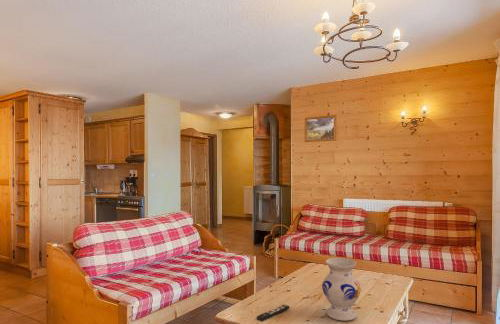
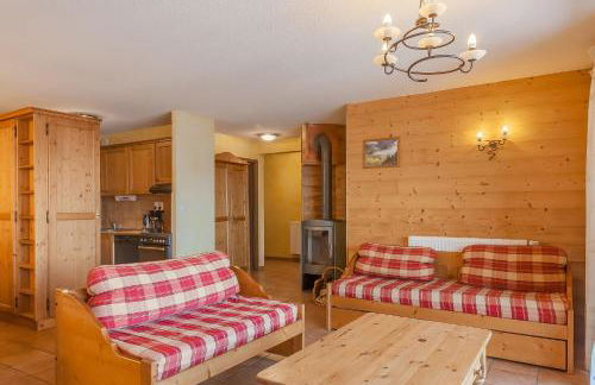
- remote control [255,303,290,322]
- vase [321,257,362,322]
